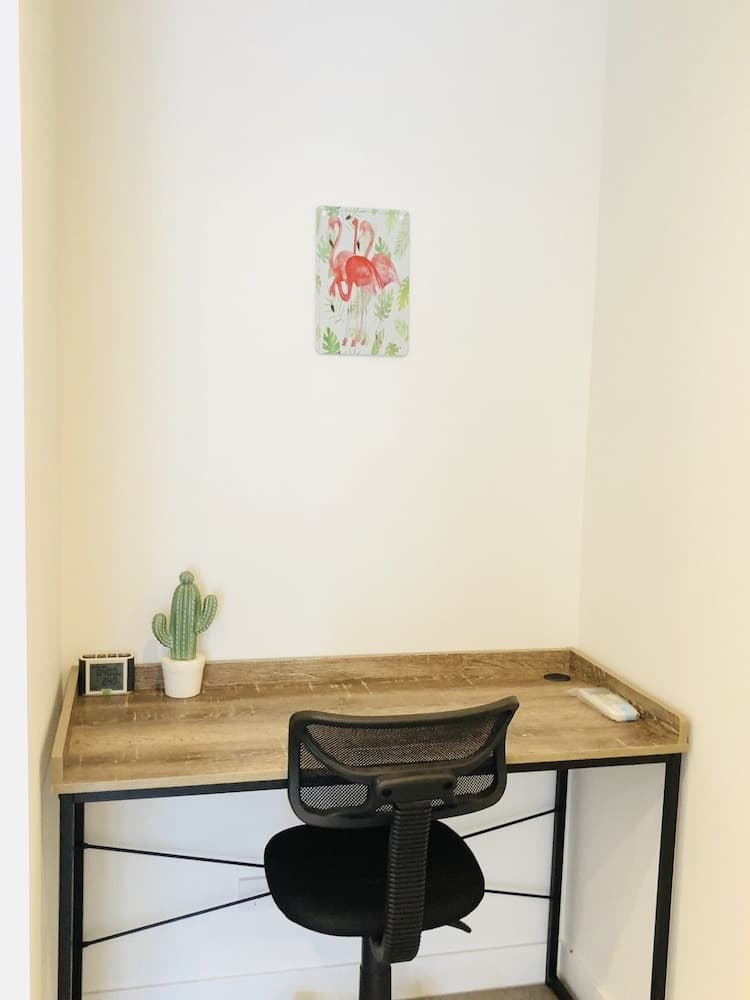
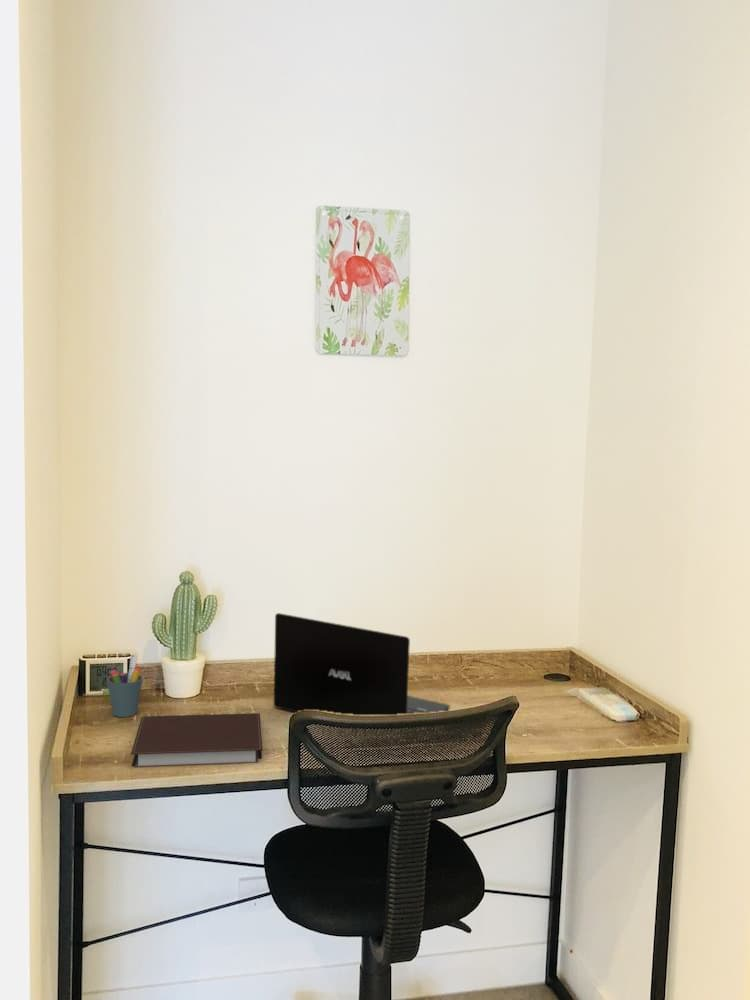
+ pen holder [106,653,144,718]
+ notebook [130,712,263,768]
+ laptop [273,612,451,716]
